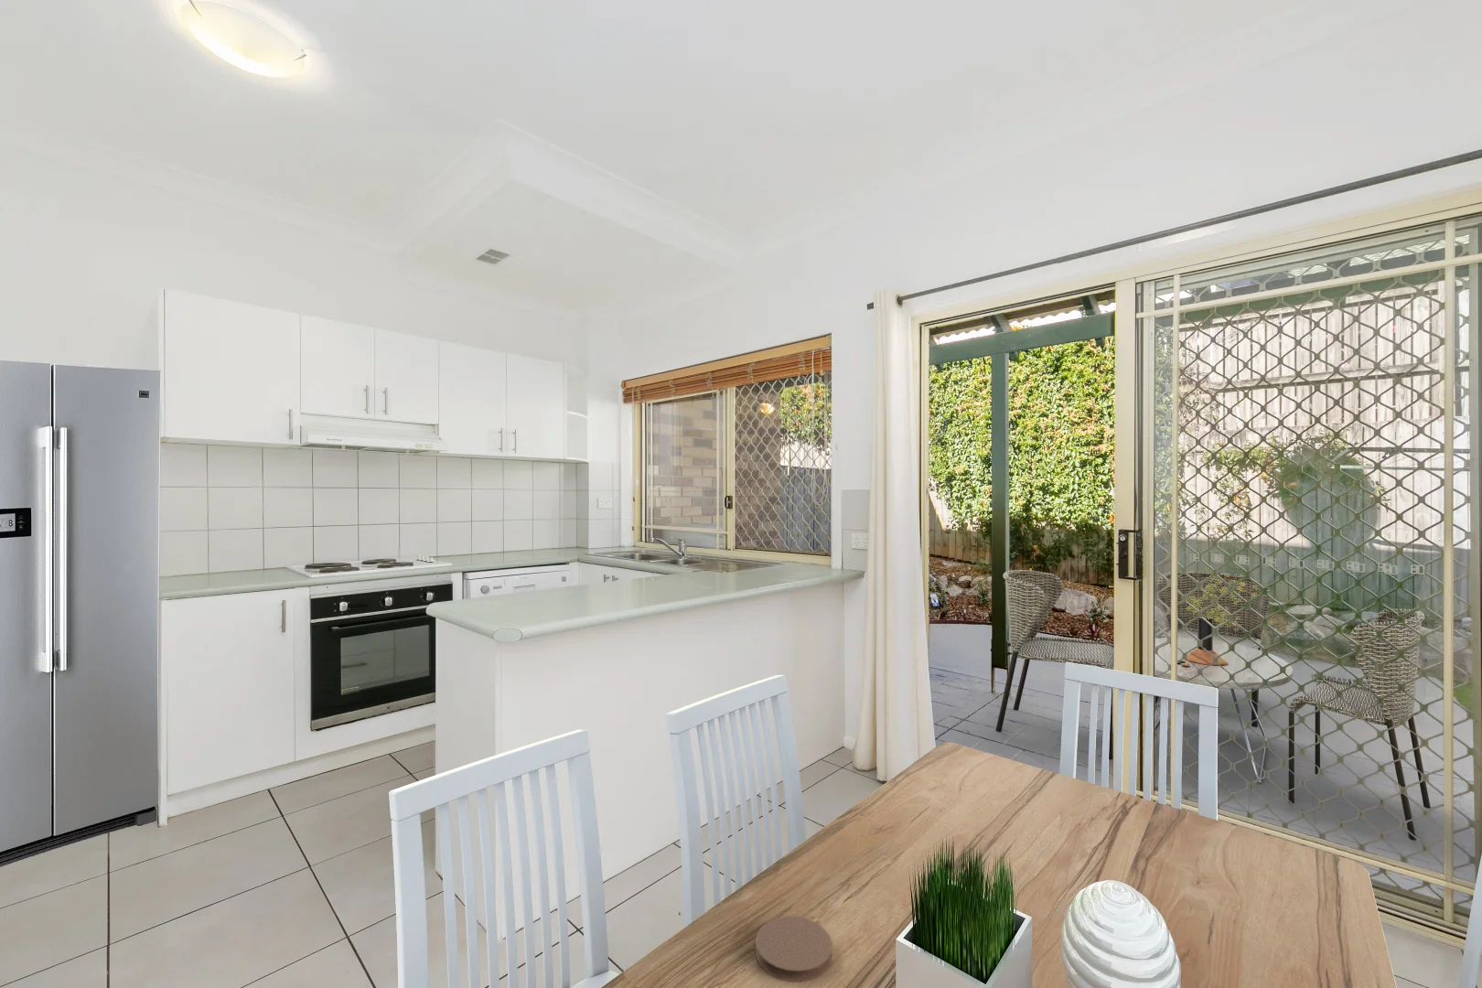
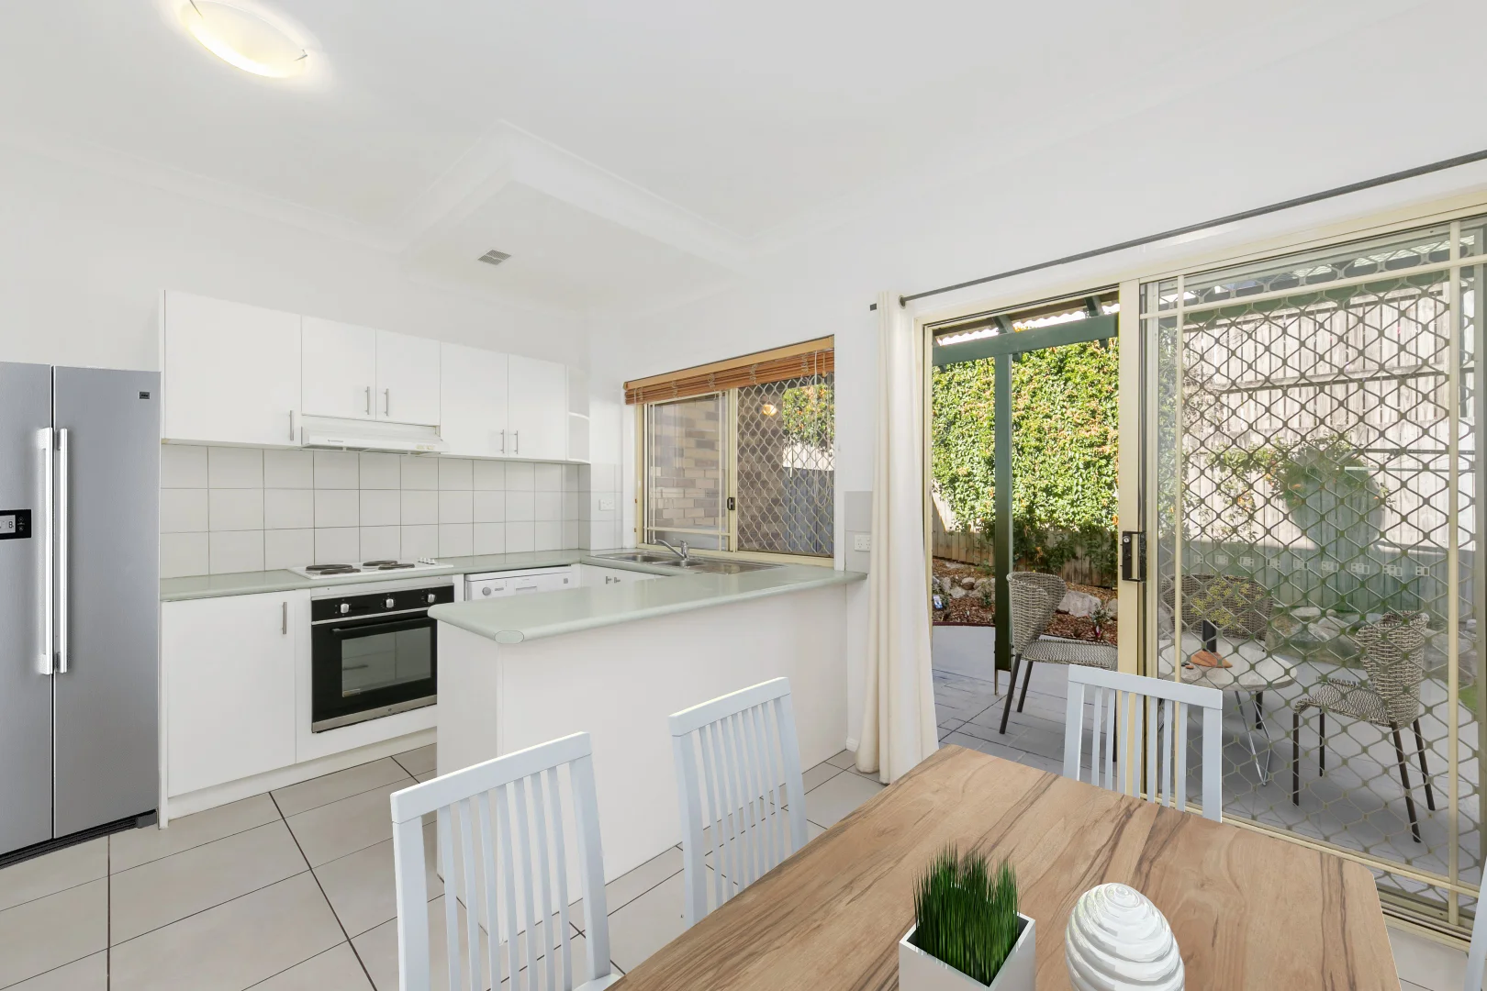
- coaster [754,915,833,982]
